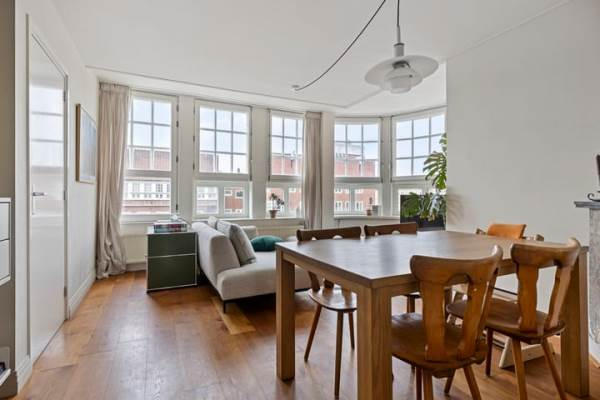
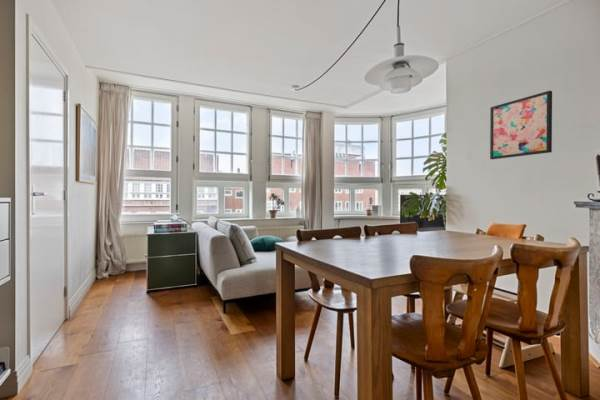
+ wall art [489,90,553,160]
